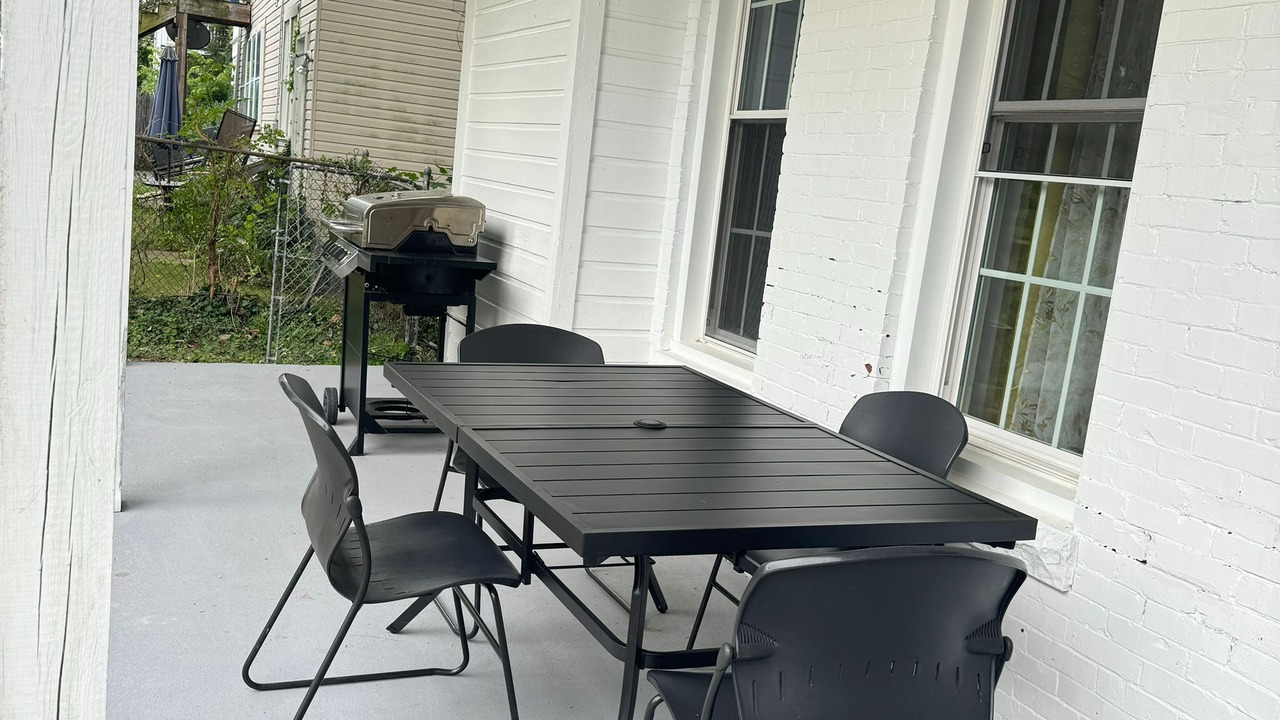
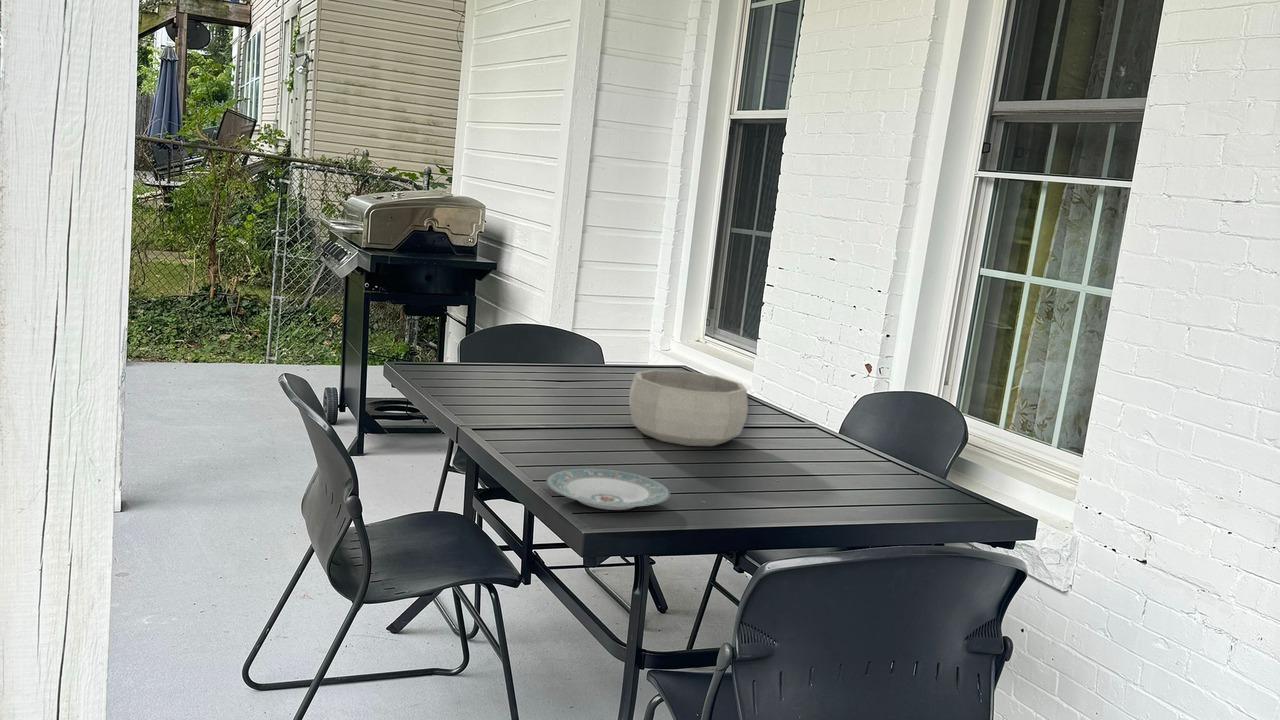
+ plate [545,467,671,511]
+ decorative bowl [628,369,749,447]
